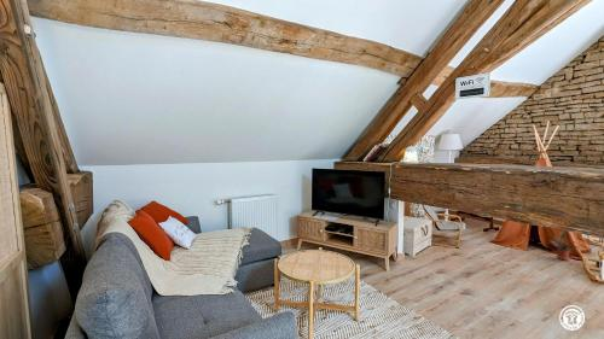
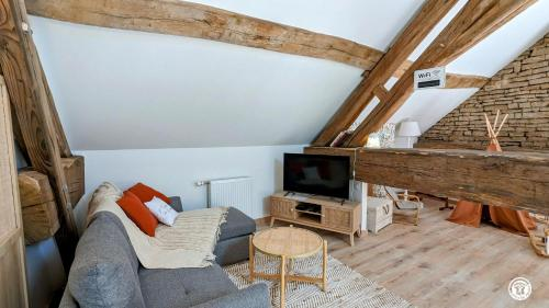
- potted plant [548,229,580,262]
